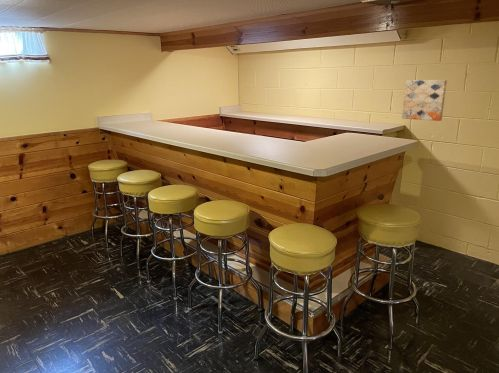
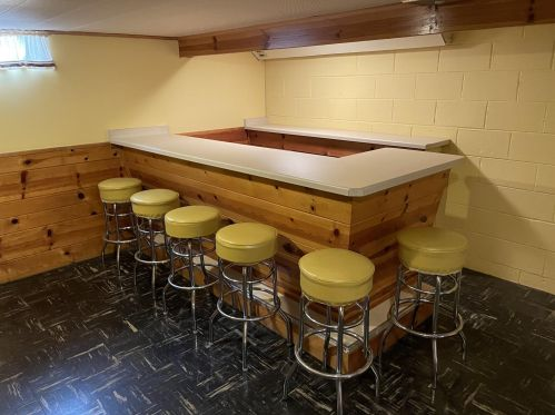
- wall art [401,79,448,122]
